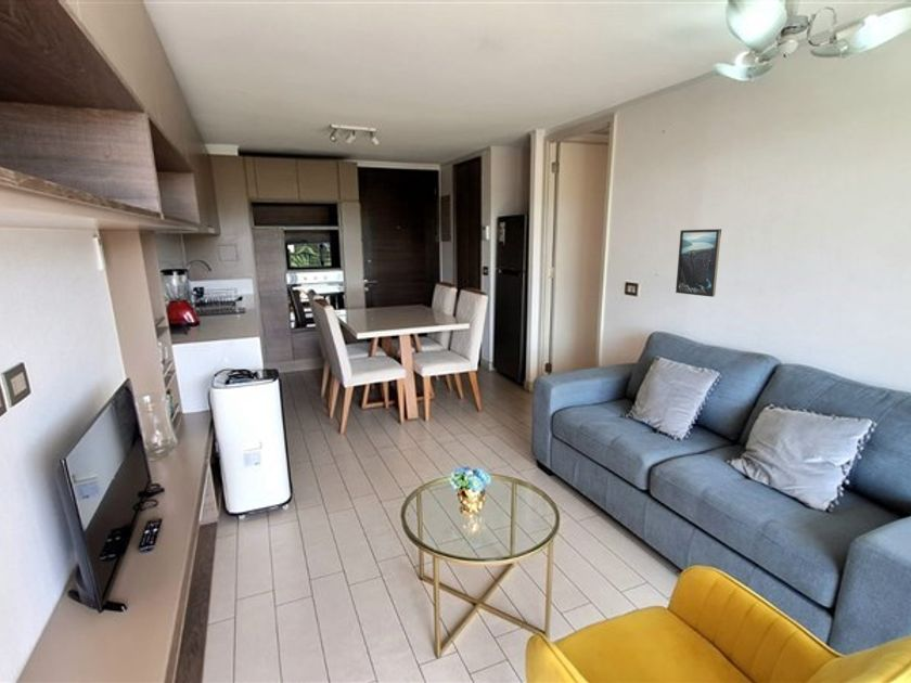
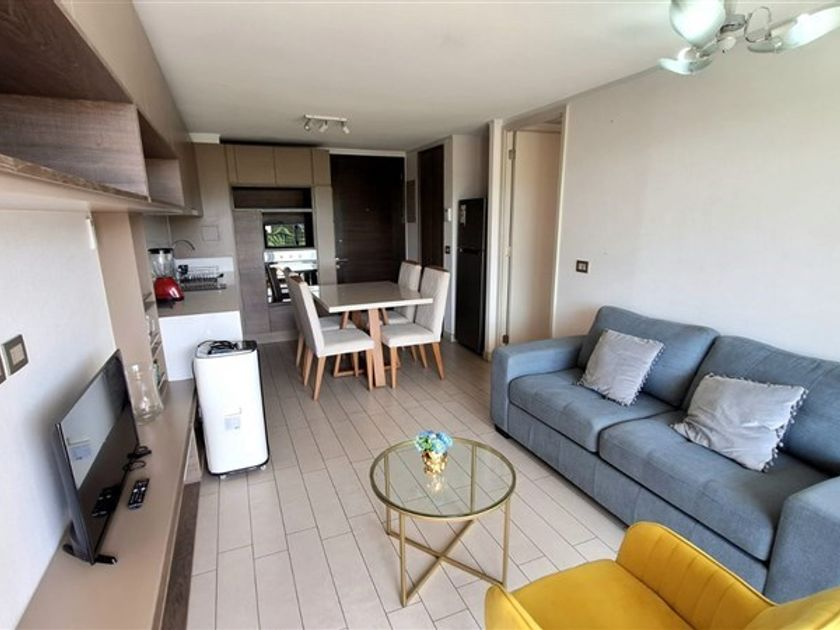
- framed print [675,228,722,298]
